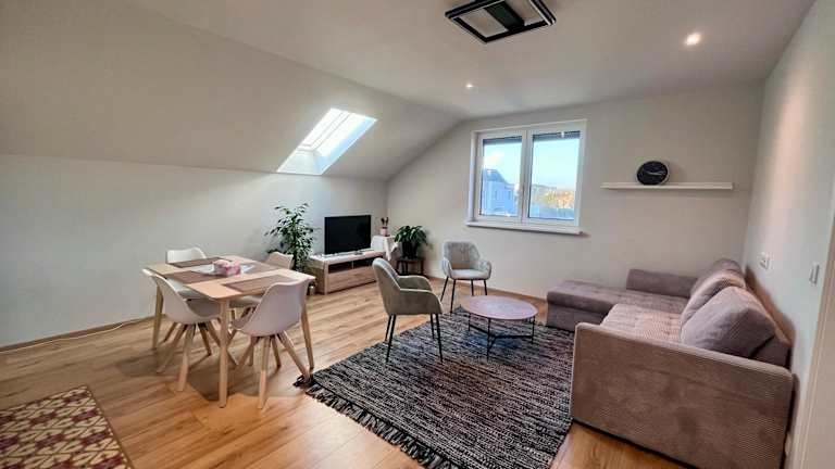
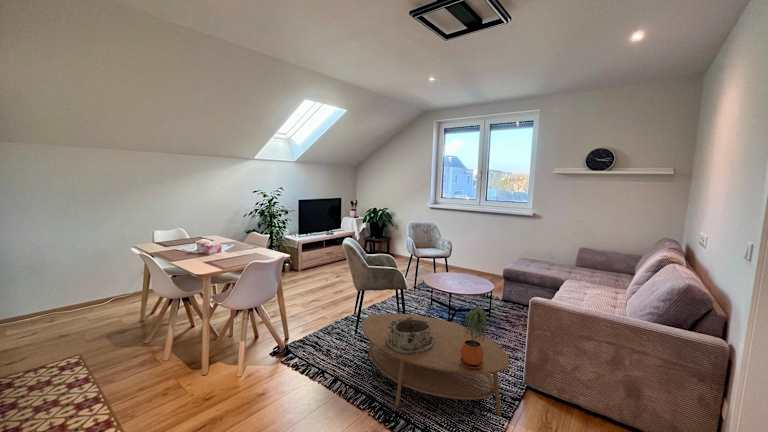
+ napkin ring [386,317,435,354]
+ coffee table [360,313,510,417]
+ potted plant [460,306,488,369]
